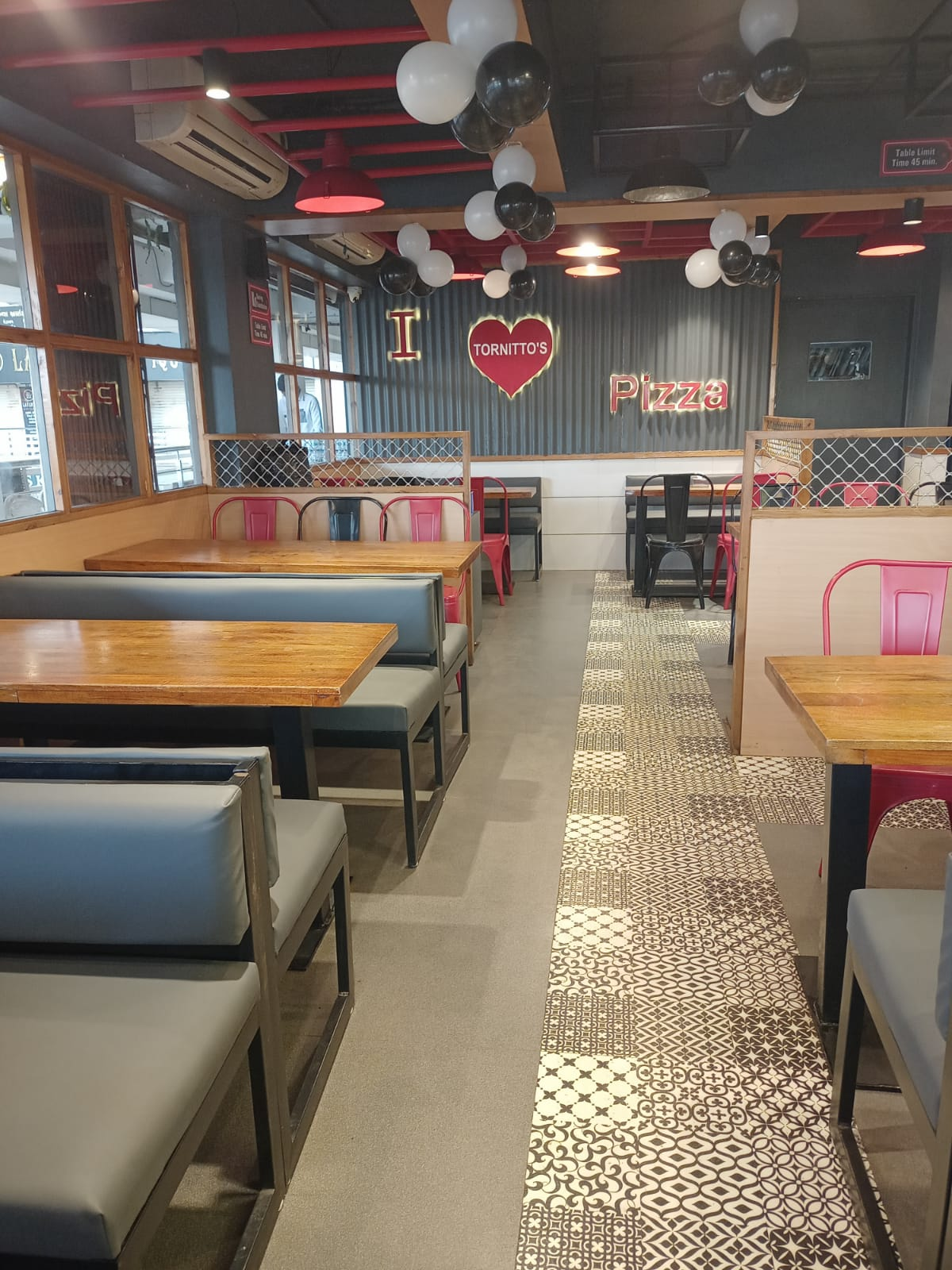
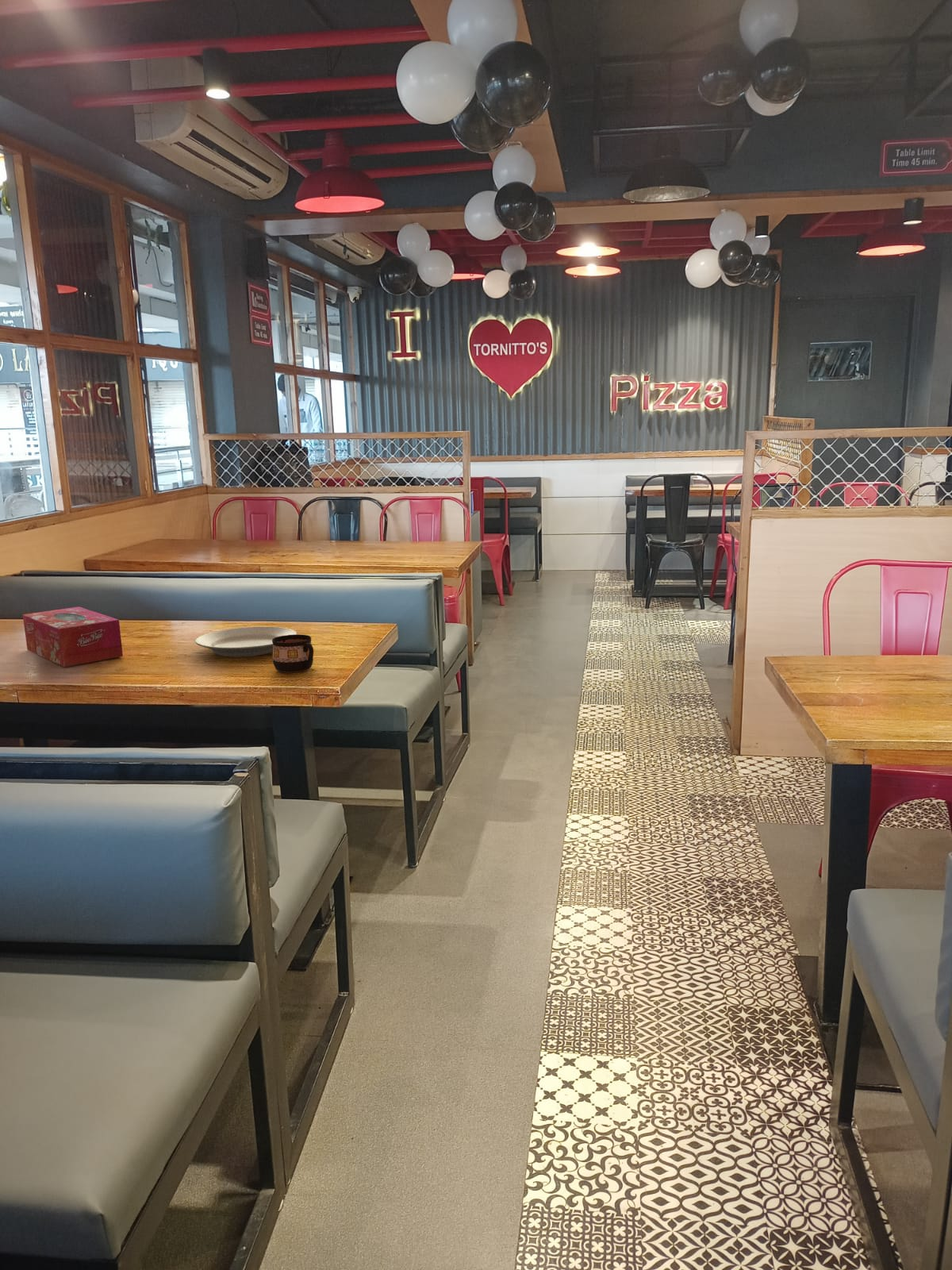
+ cup [272,633,314,673]
+ tissue box [22,606,124,668]
+ plate [194,625,298,658]
